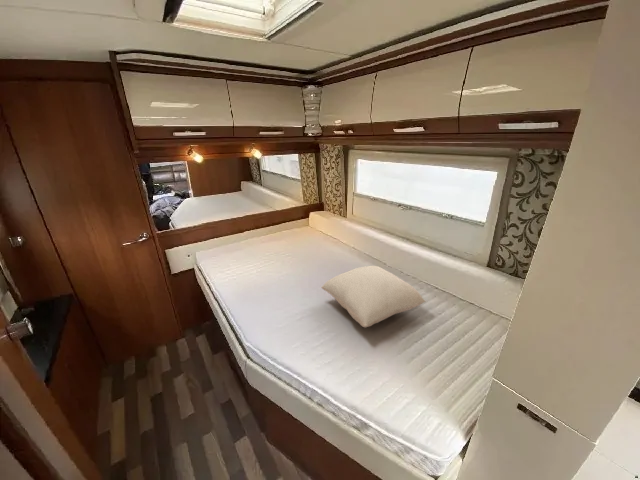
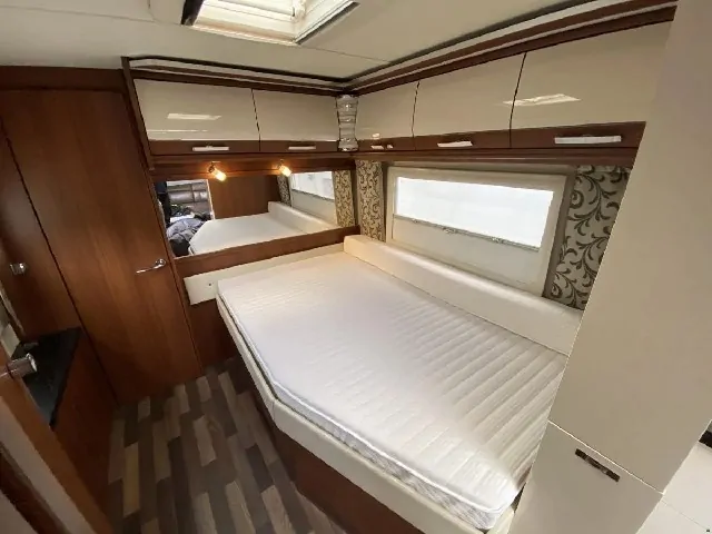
- pillow [320,265,427,328]
